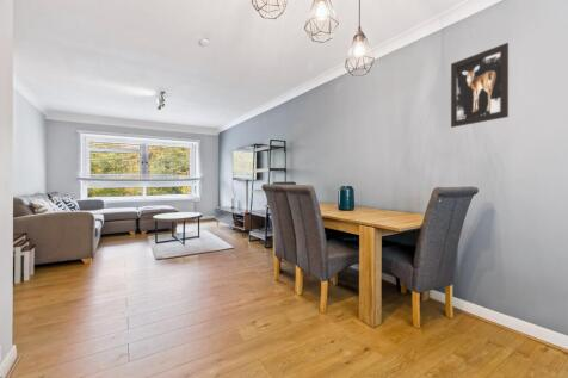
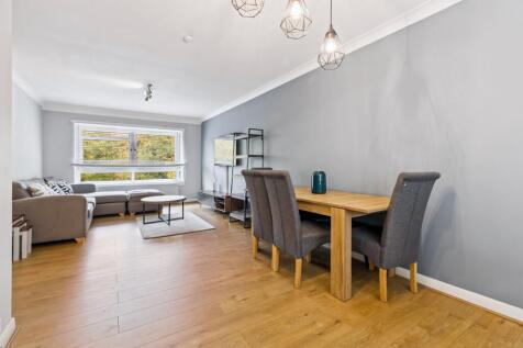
- wall art [450,42,510,129]
